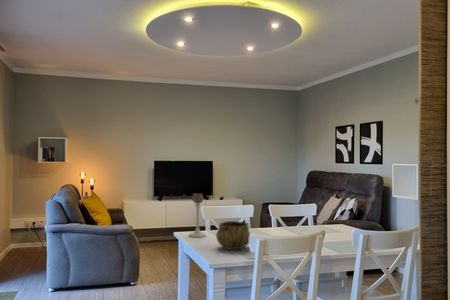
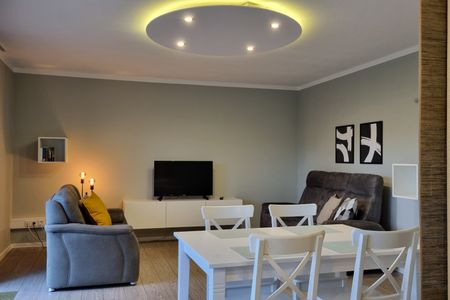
- decorative bowl [215,220,251,251]
- candle holder [188,192,207,238]
